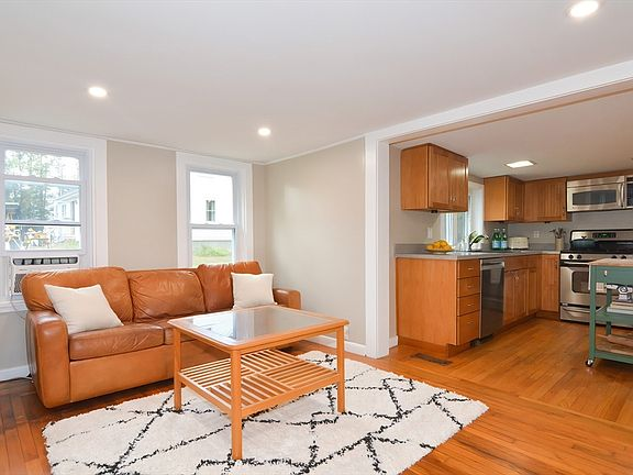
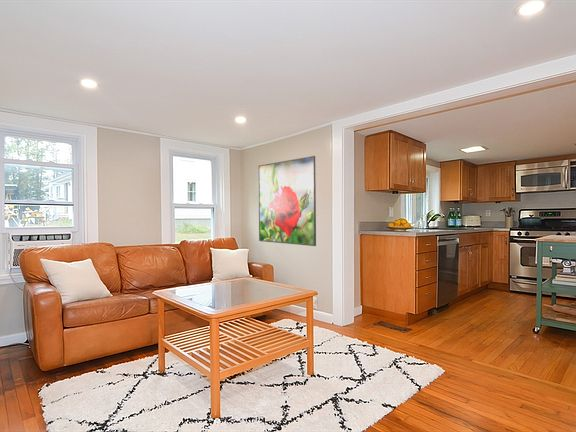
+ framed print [258,155,317,247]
